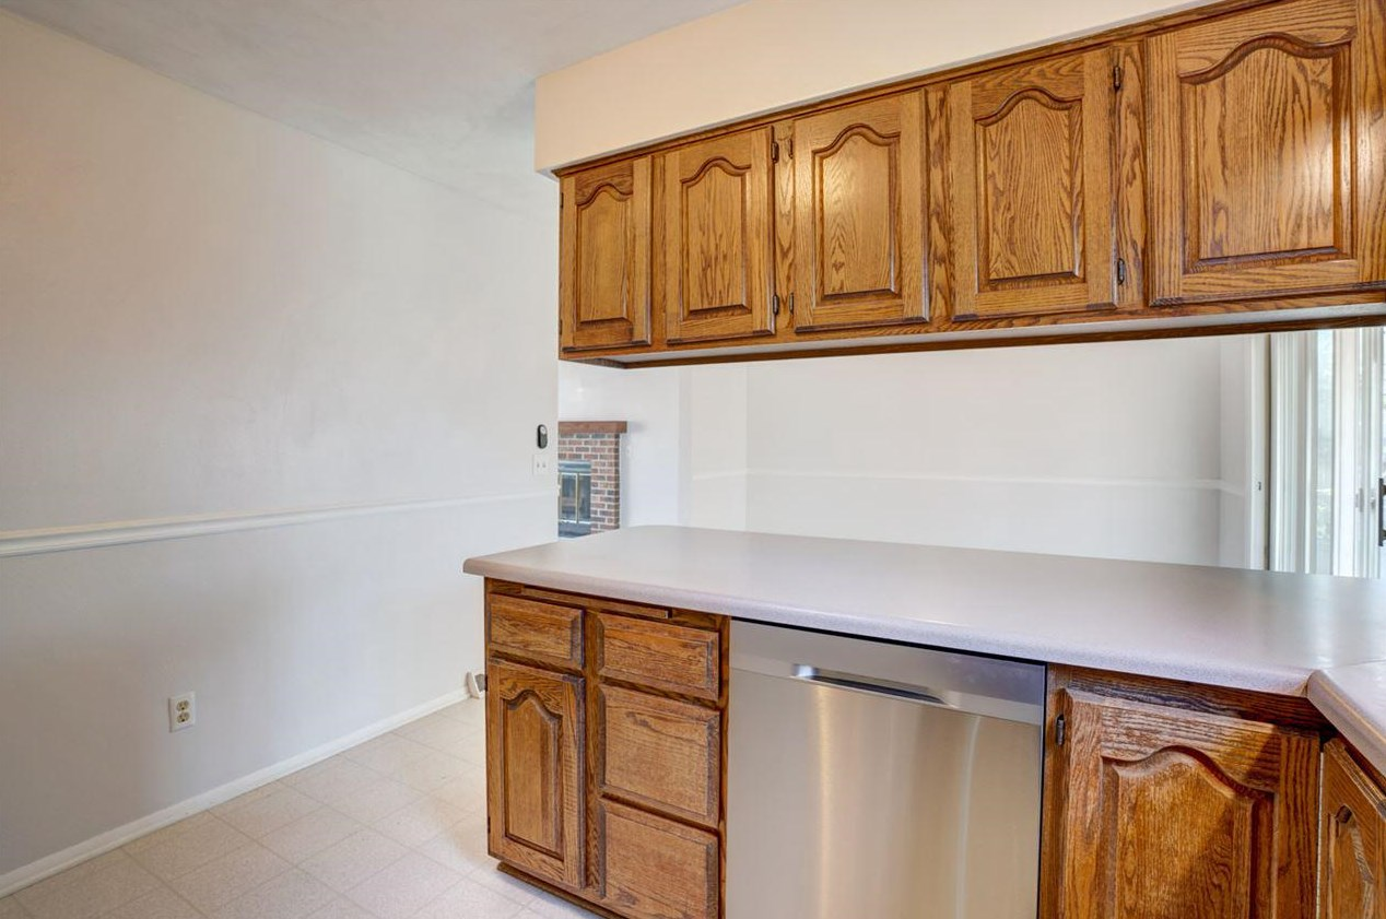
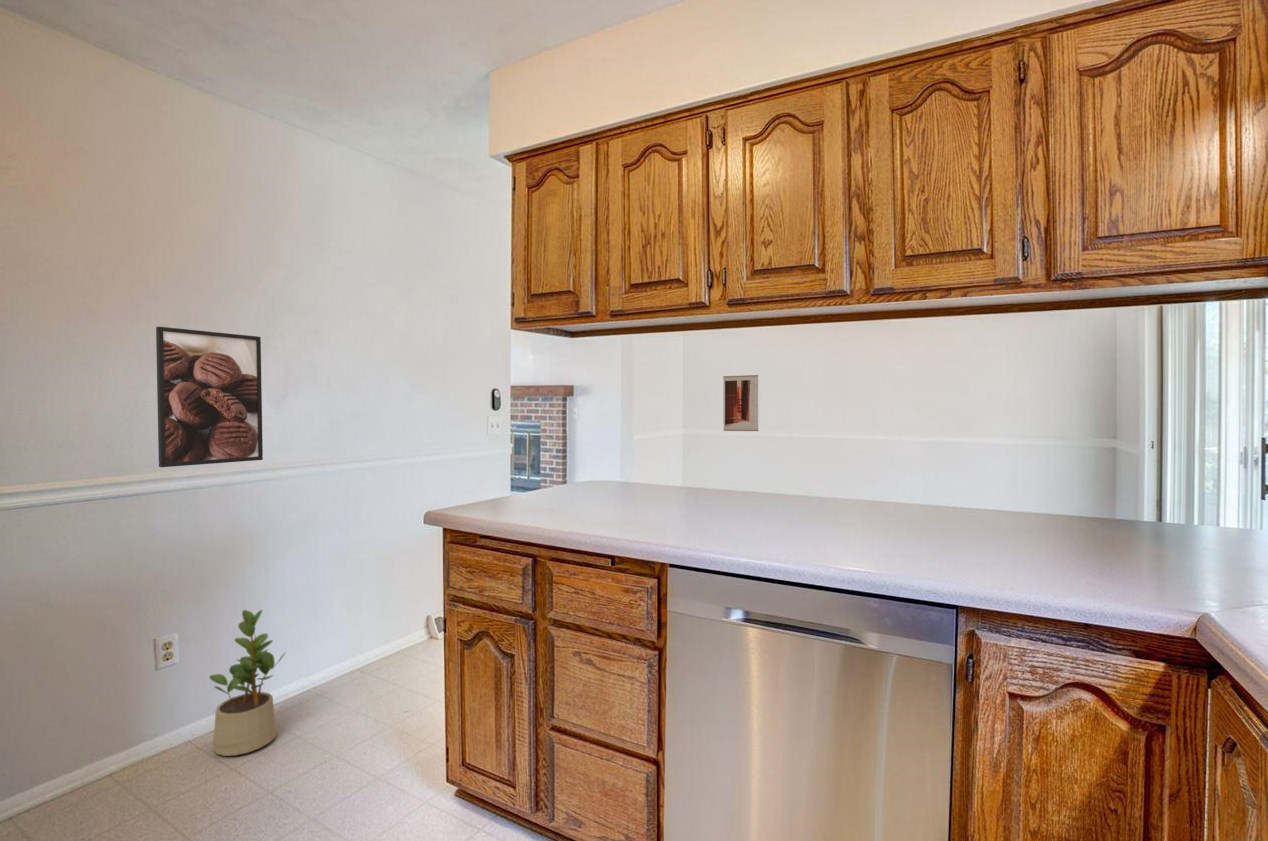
+ potted plant [208,609,287,757]
+ wall art [722,374,760,432]
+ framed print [155,326,264,468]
